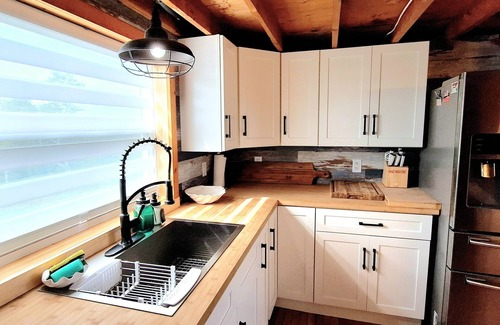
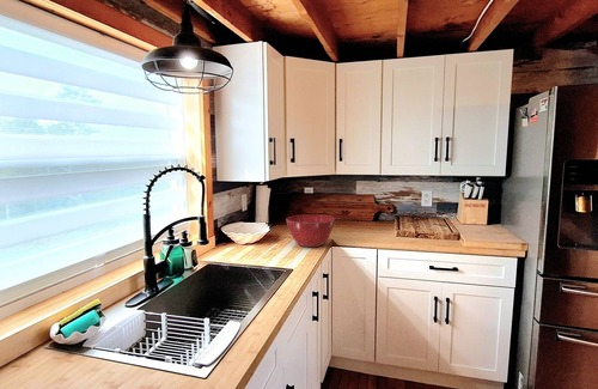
+ mixing bowl [285,214,336,248]
